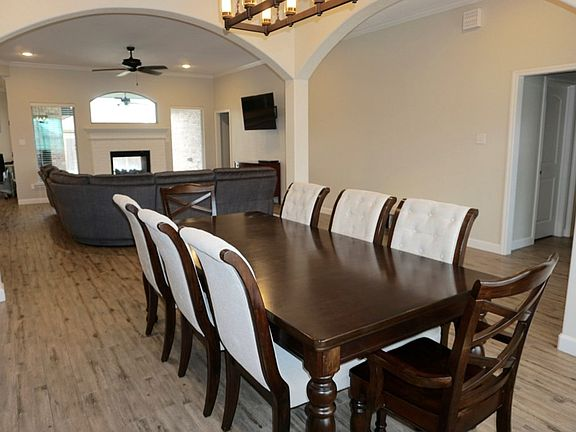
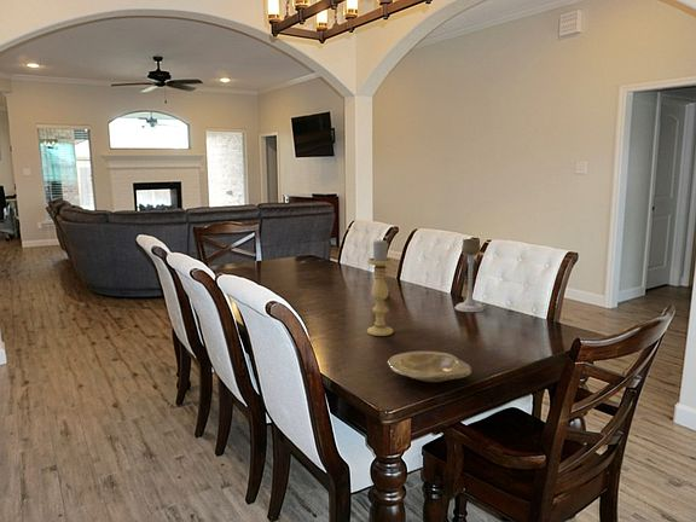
+ candle holder [366,239,394,337]
+ plate [387,350,472,383]
+ candle holder [454,238,486,313]
